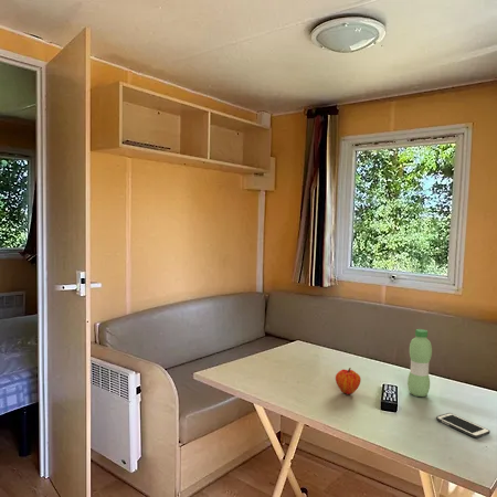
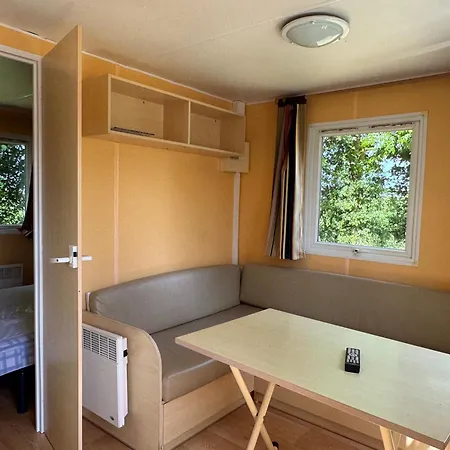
- fruit [335,367,362,395]
- water bottle [406,328,433,398]
- cell phone [435,412,491,440]
